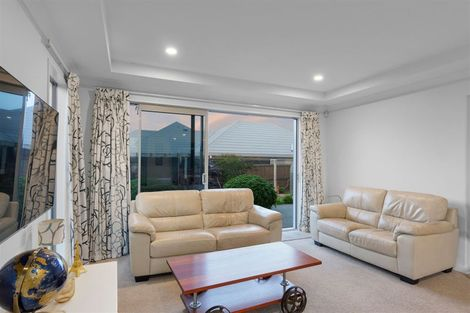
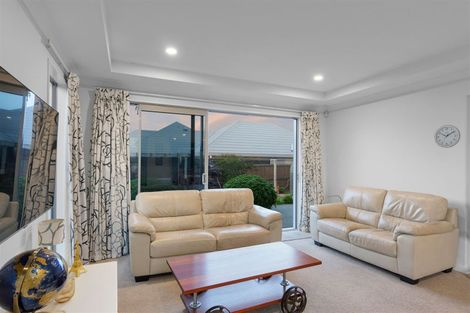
+ wall clock [433,124,461,149]
